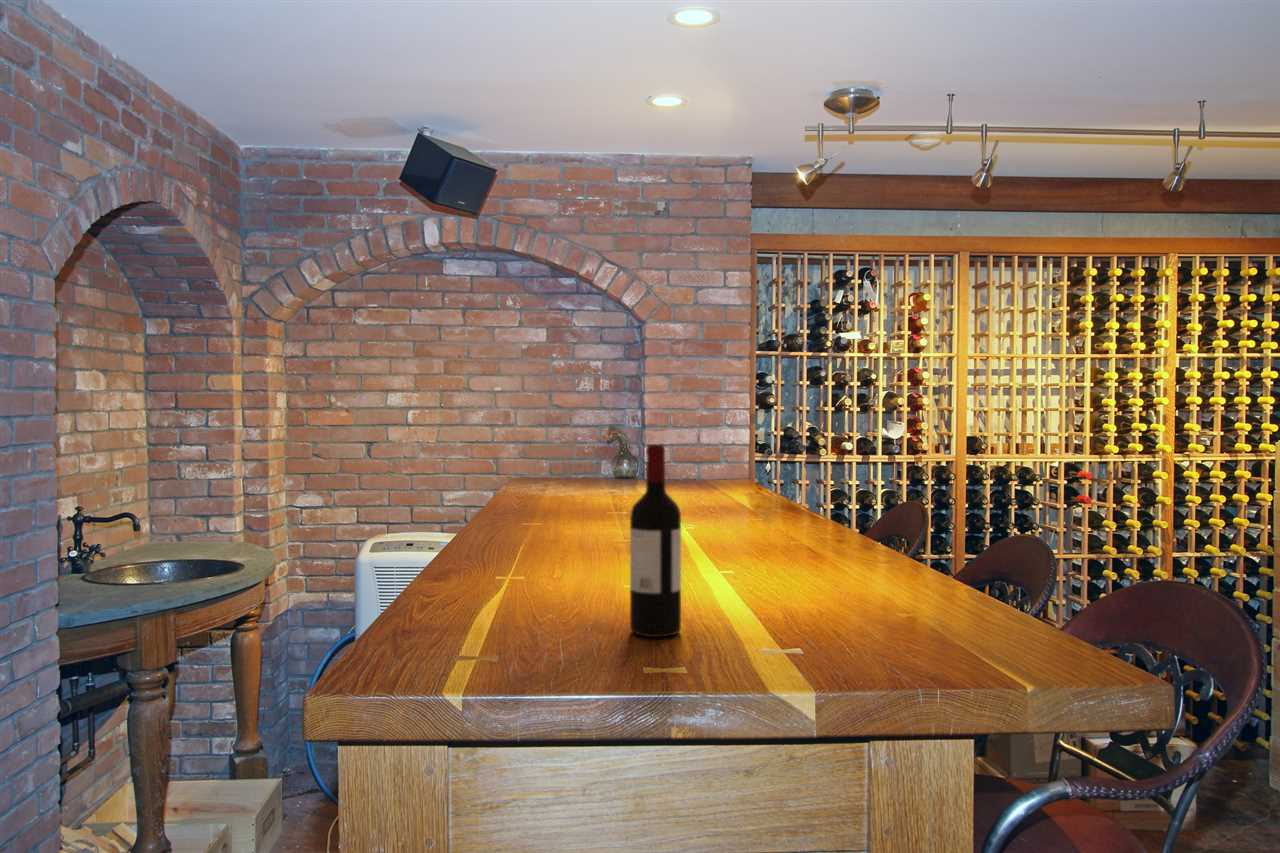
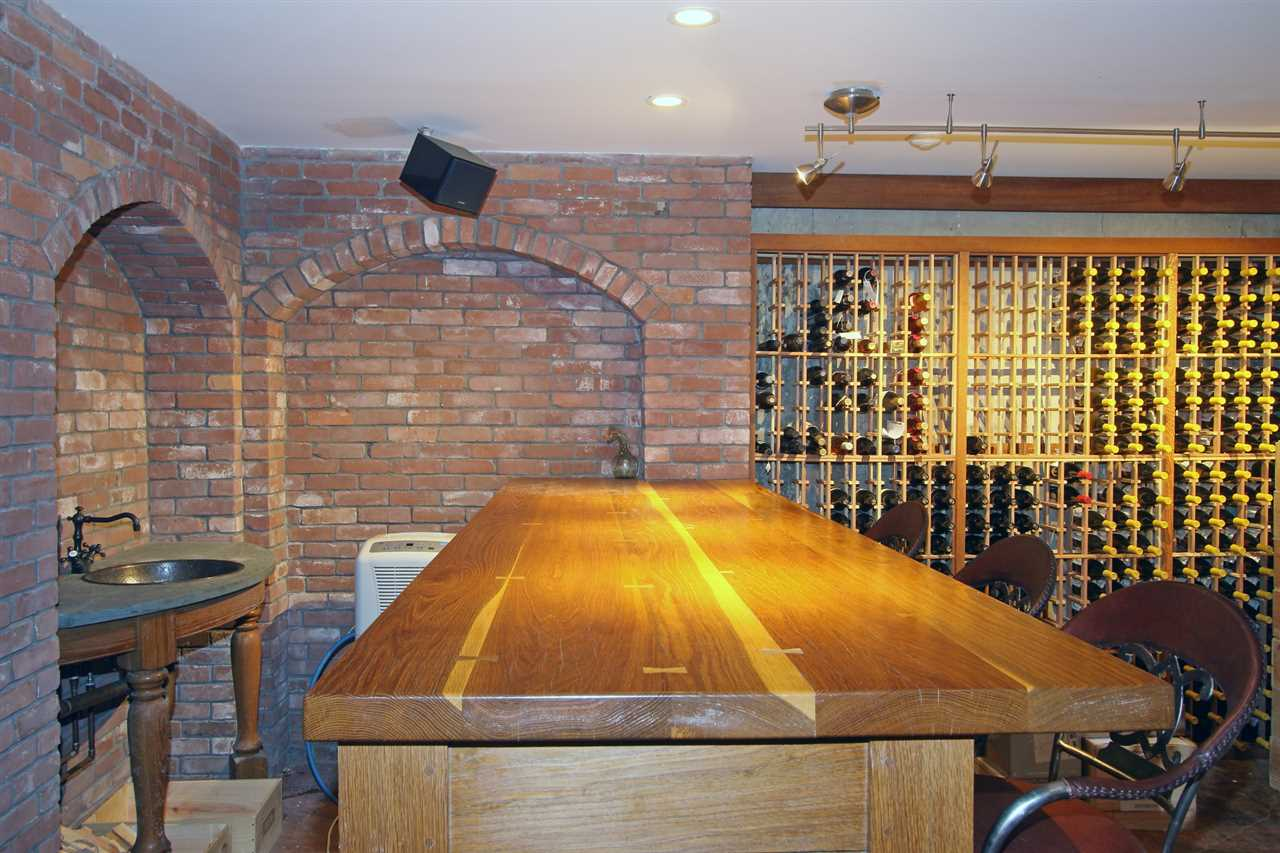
- wine bottle [629,443,682,638]
